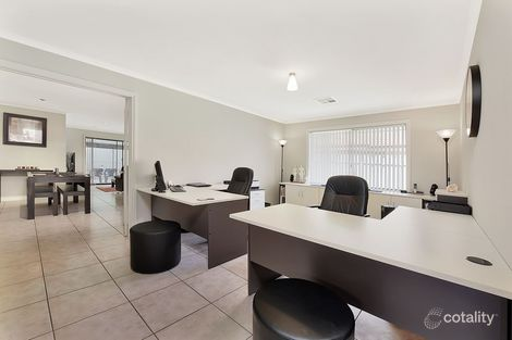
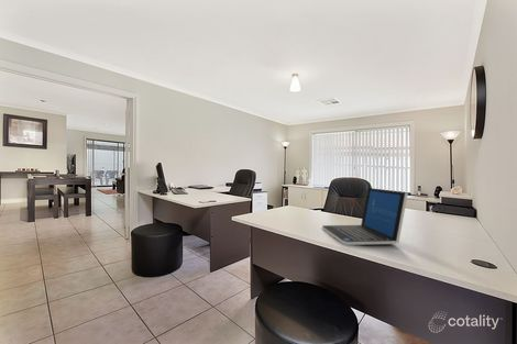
+ laptop [321,187,409,246]
